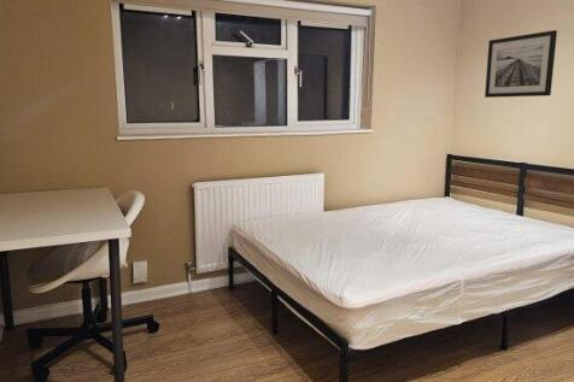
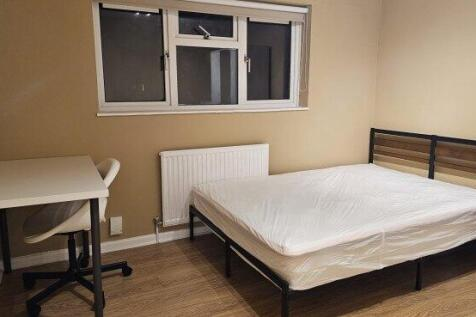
- wall art [484,29,558,99]
